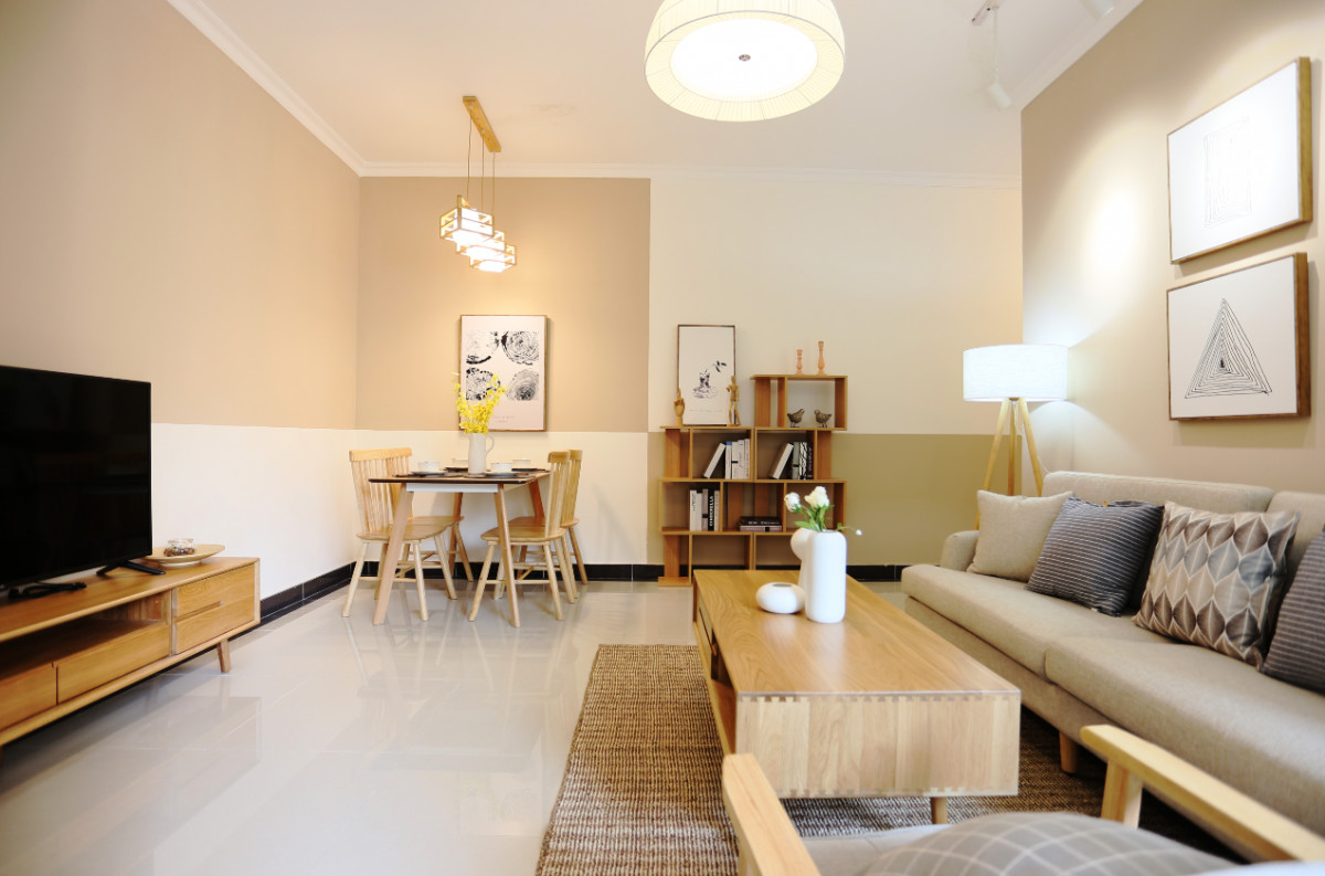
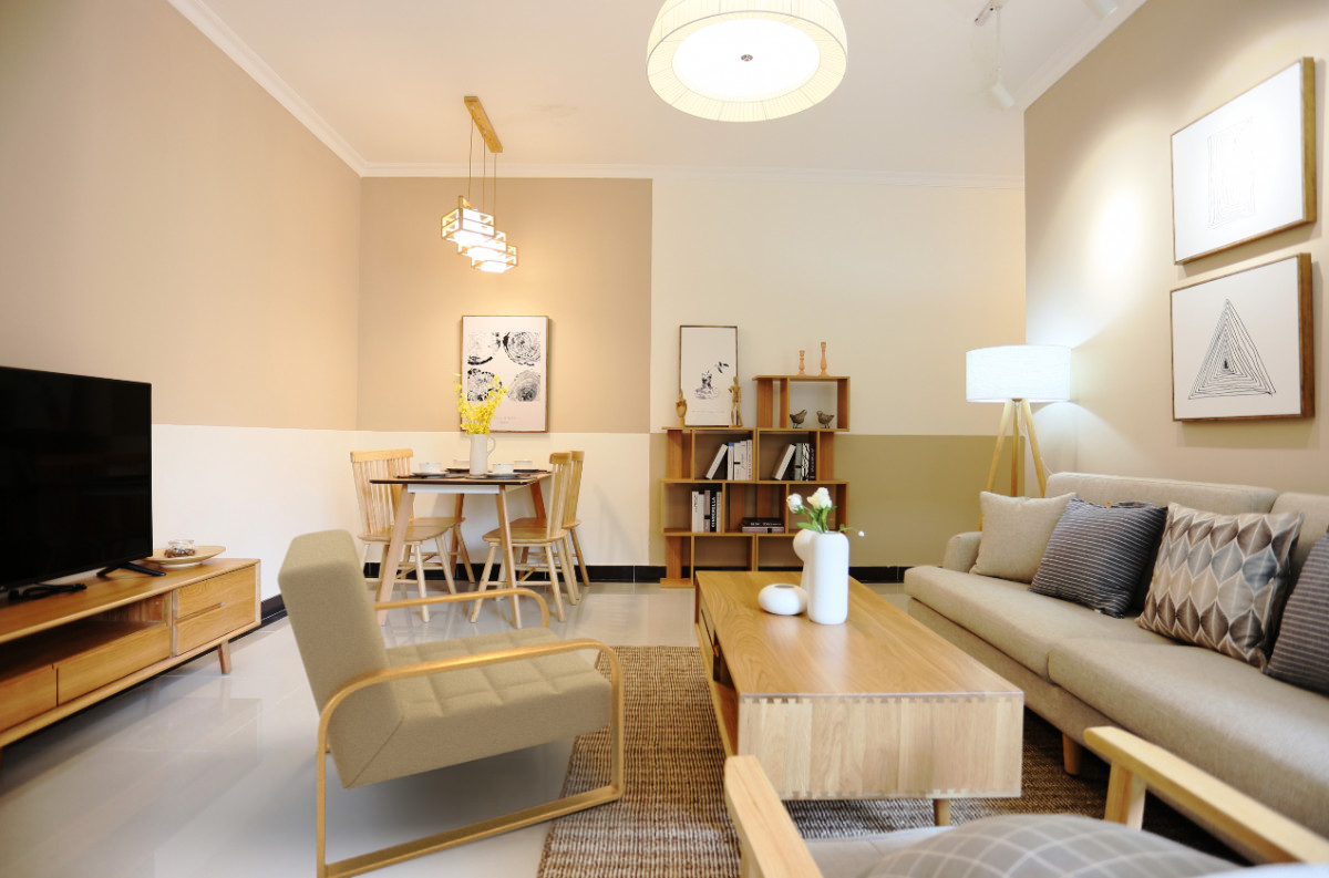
+ armchair [276,528,625,878]
